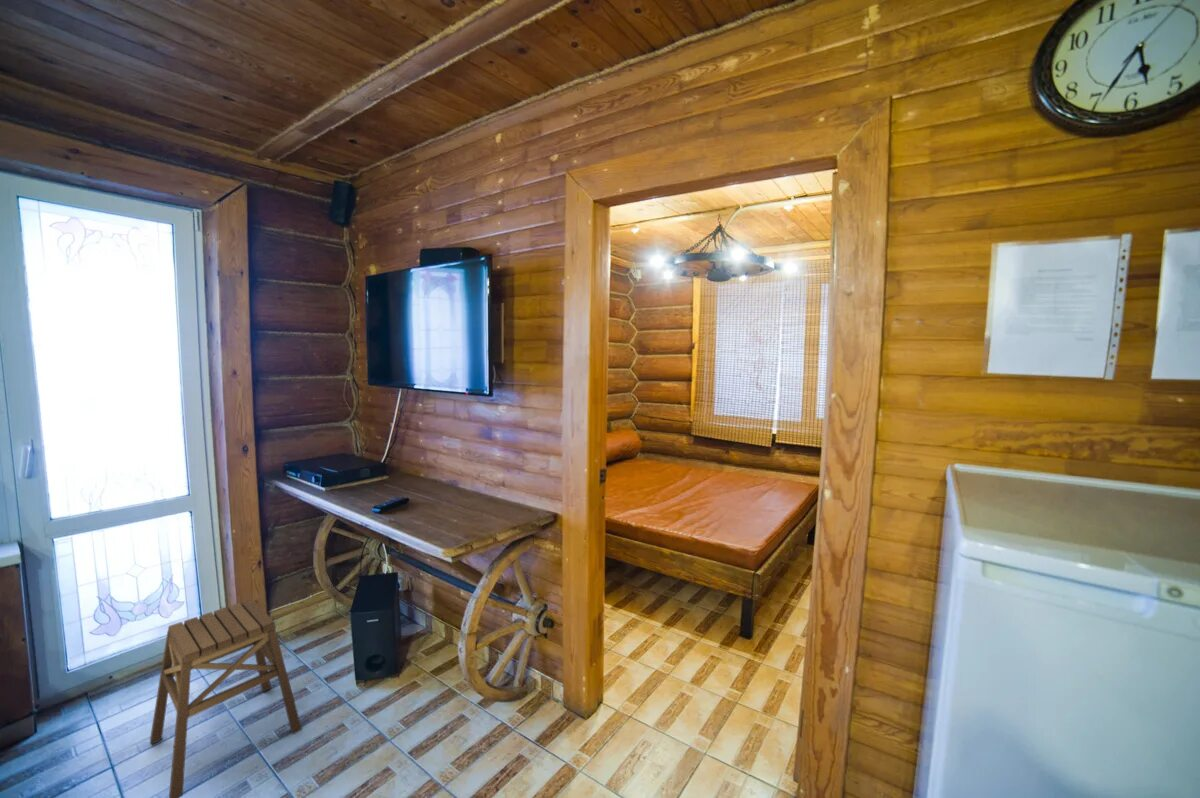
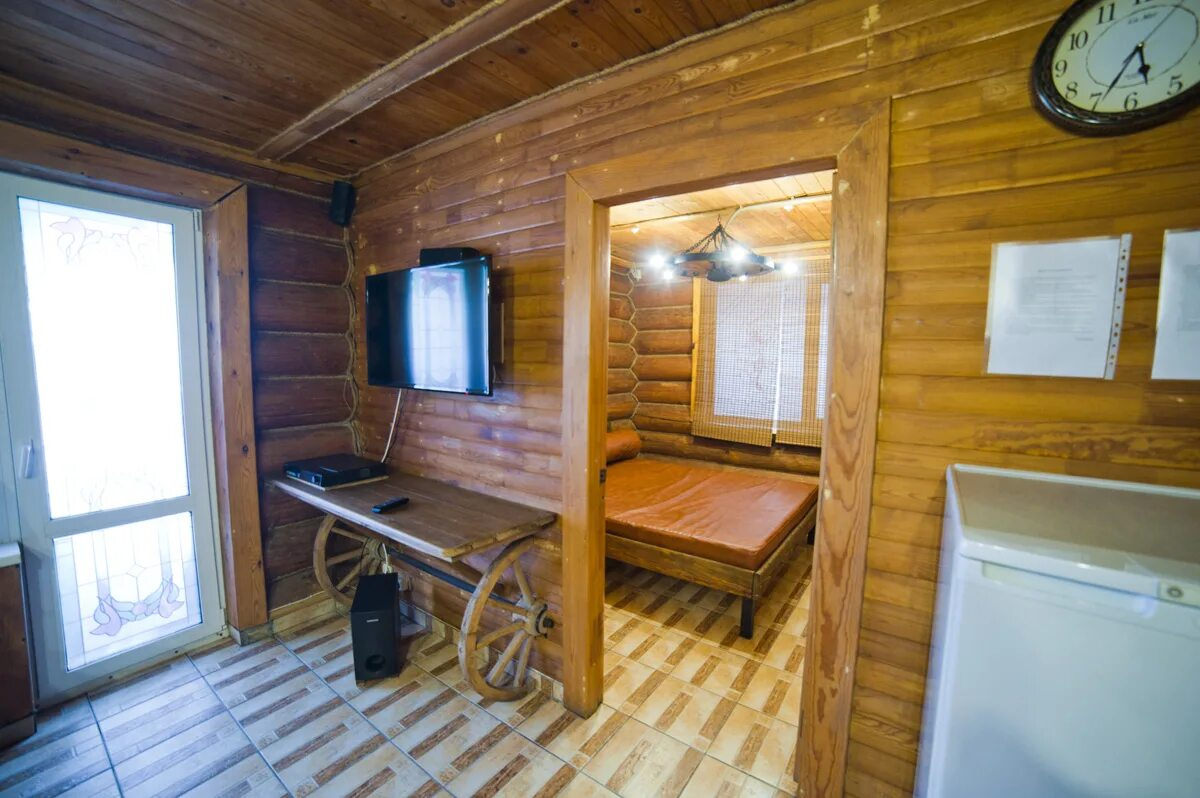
- stool [149,598,303,798]
